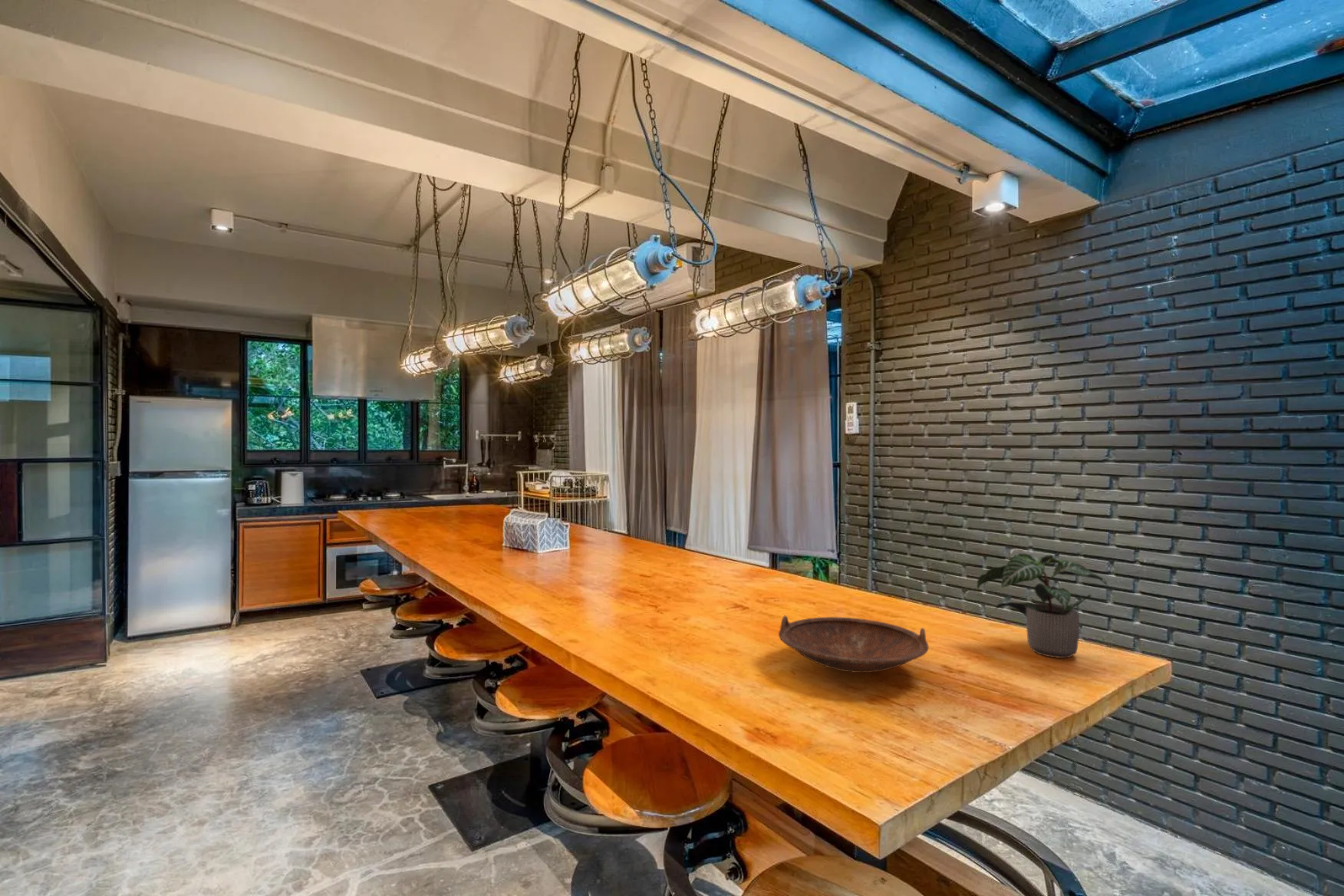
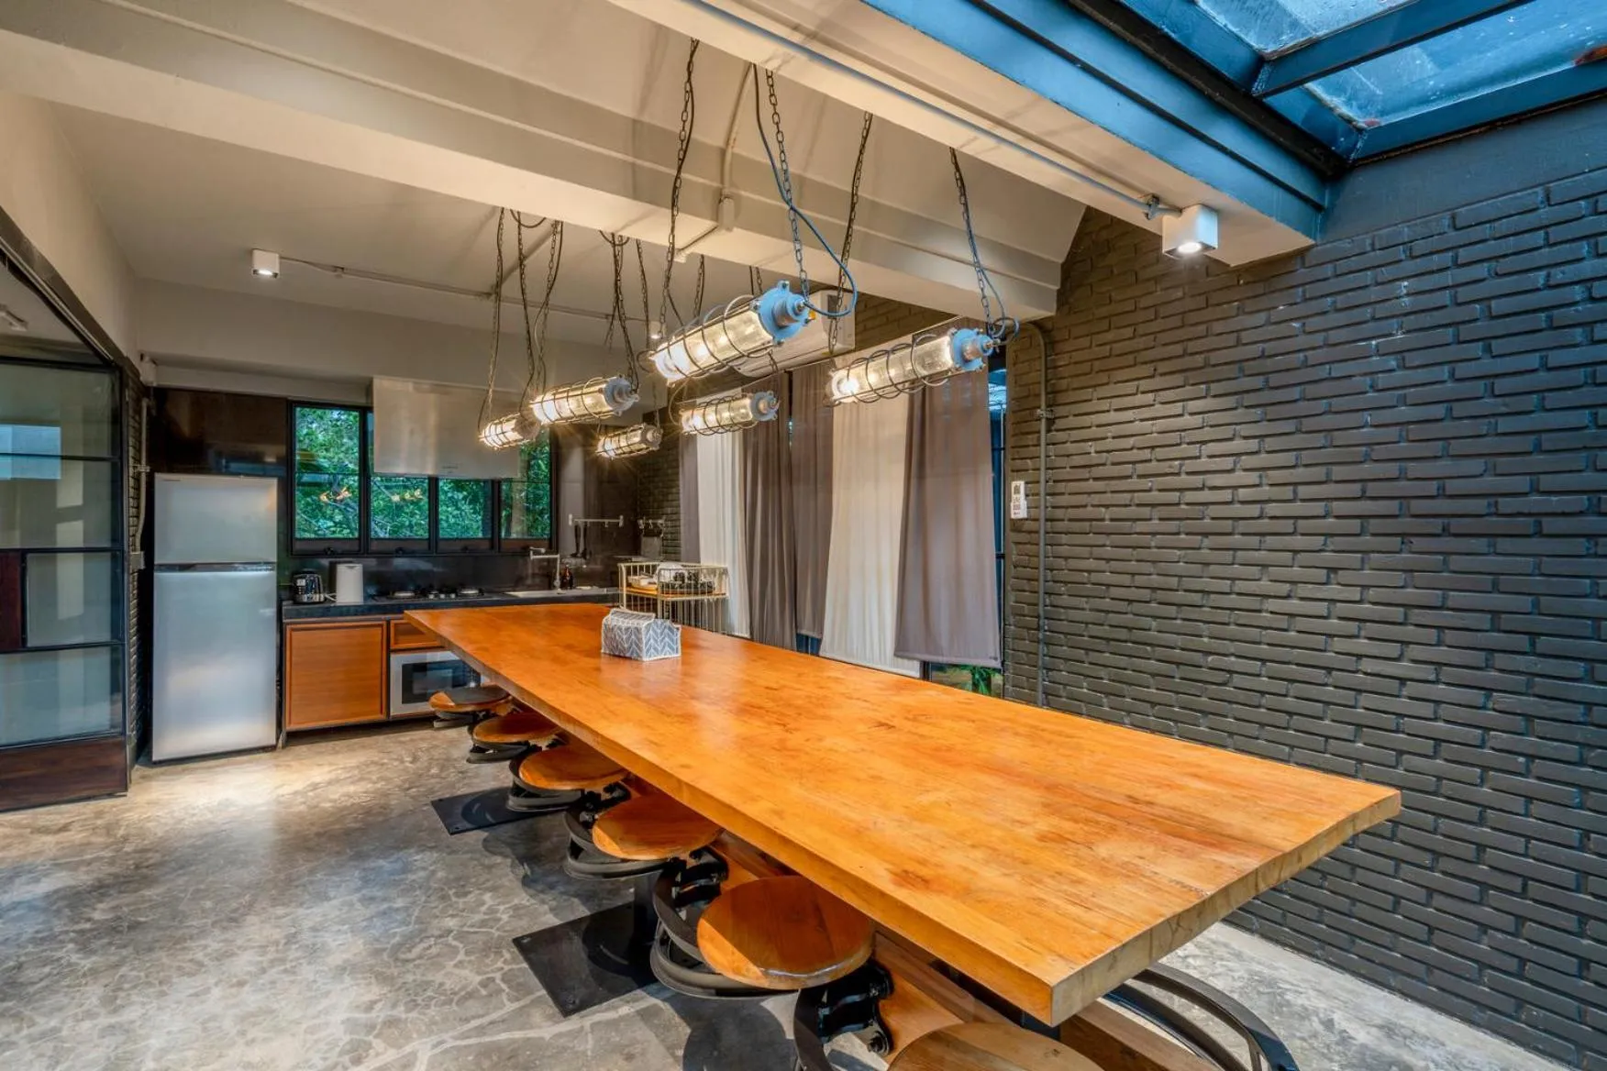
- bowl [778,614,930,674]
- potted plant [976,552,1109,659]
